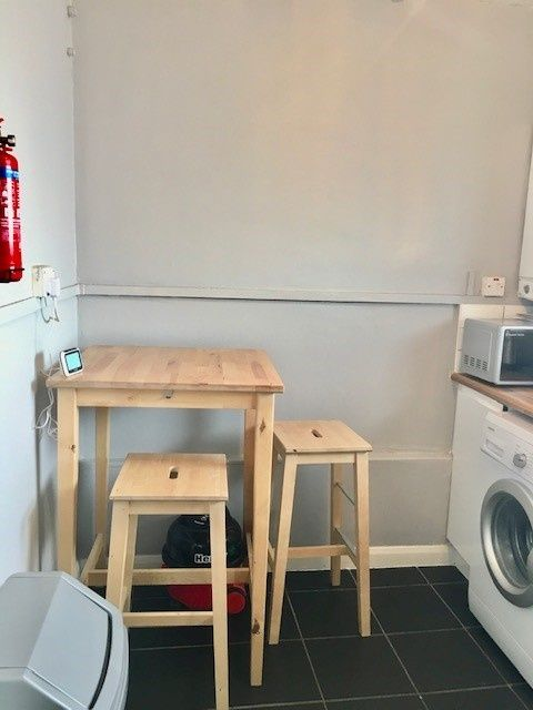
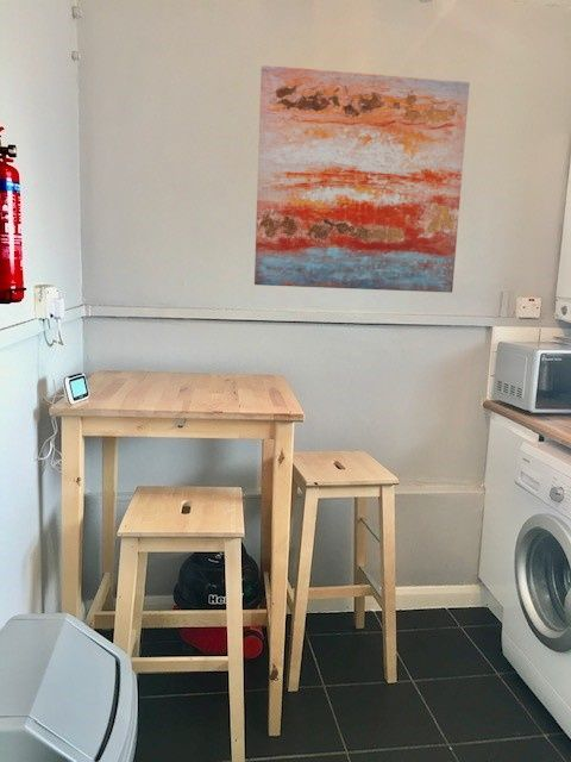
+ wall art [253,64,471,294]
